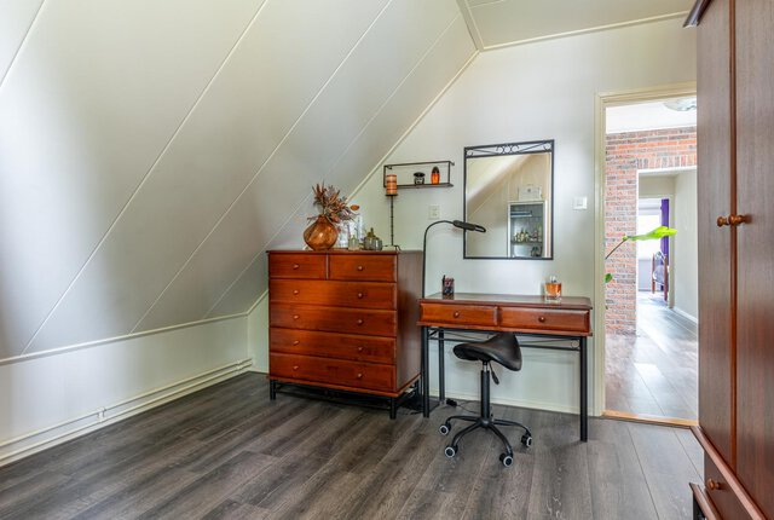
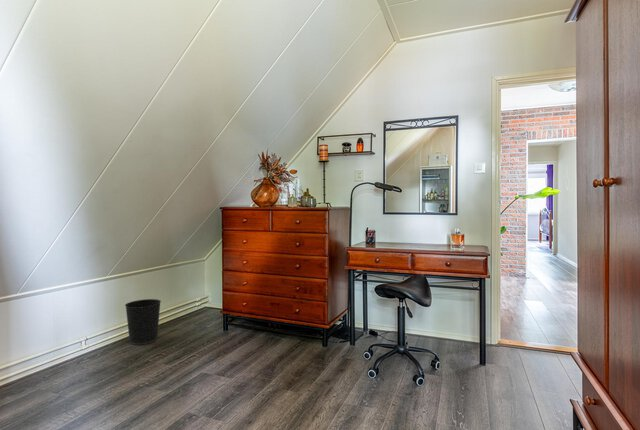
+ wastebasket [124,298,162,346]
